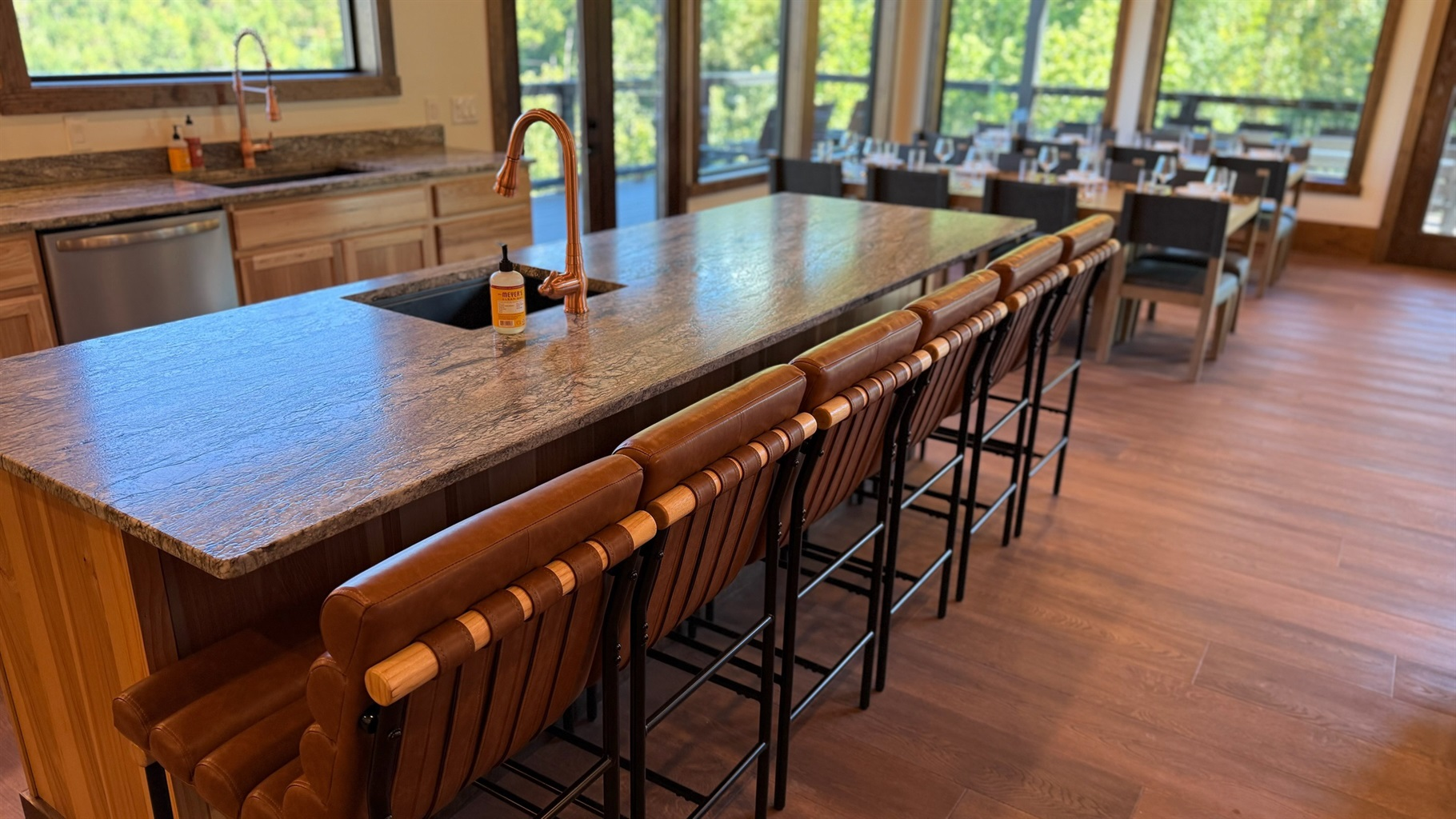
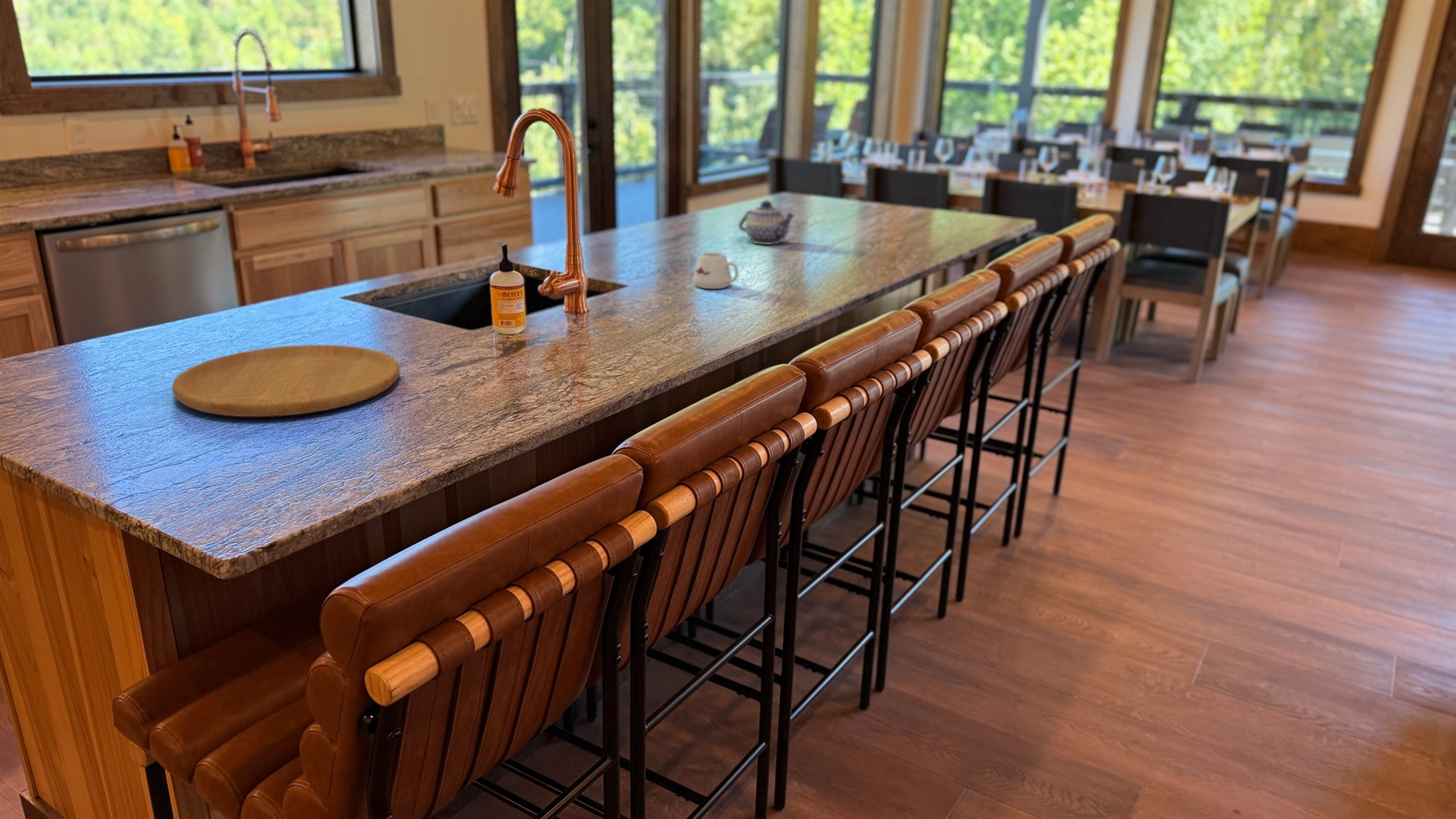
+ mug [693,252,739,290]
+ cutting board [171,344,401,417]
+ teapot [738,200,796,246]
